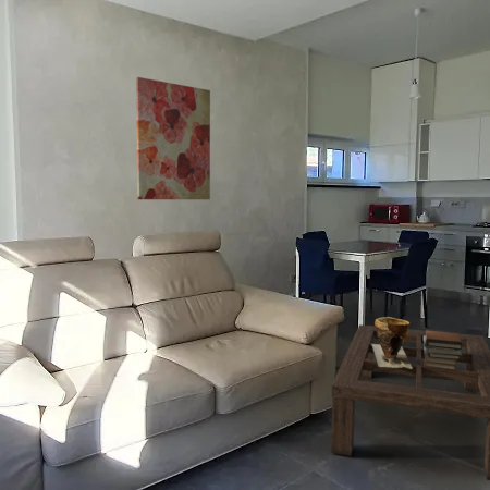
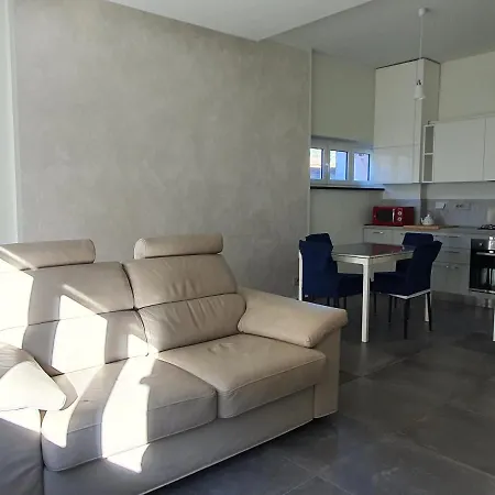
- coffee table [330,323,490,481]
- clay pot [371,316,412,369]
- book stack [422,328,463,370]
- wall art [135,76,211,200]
